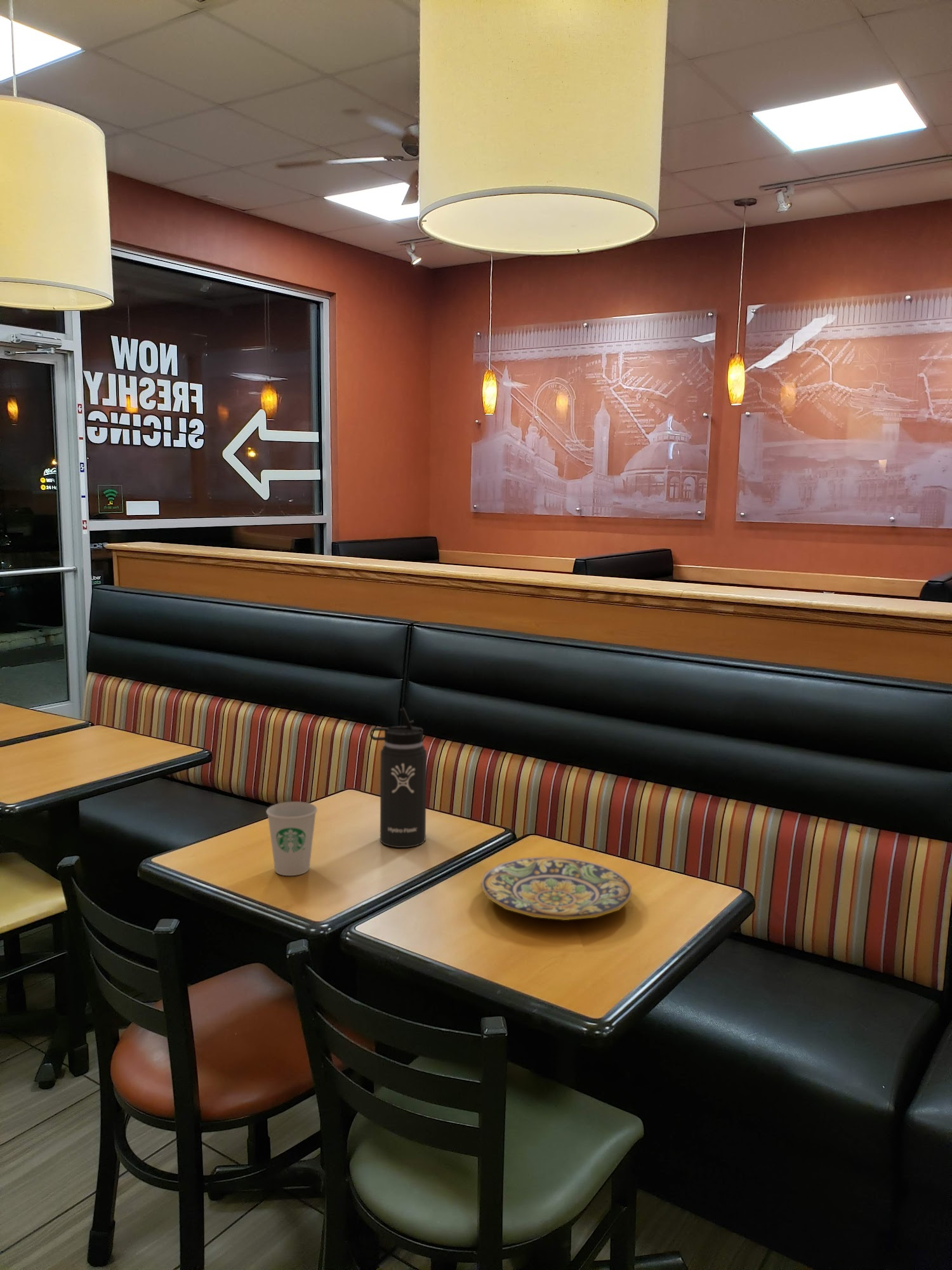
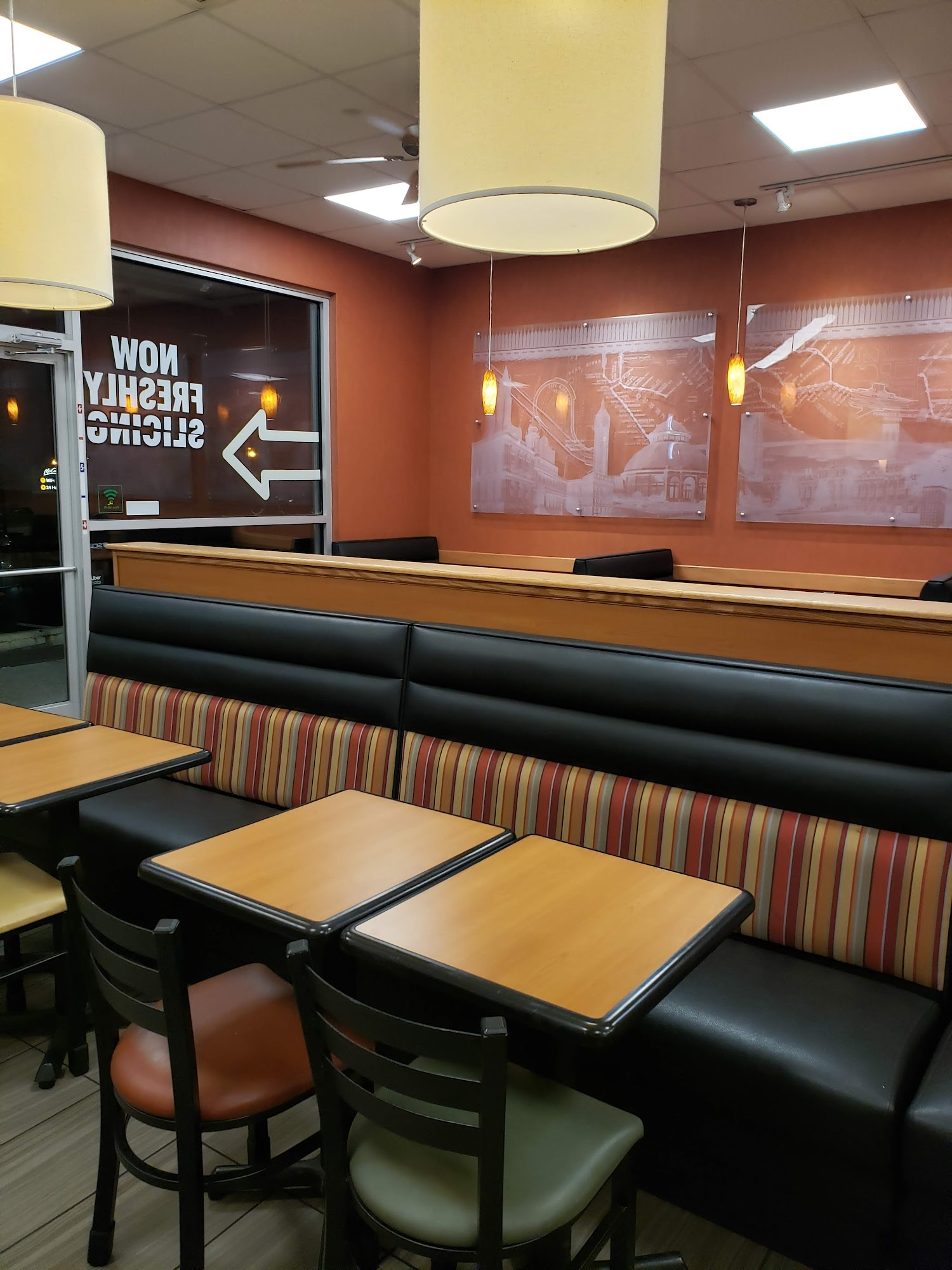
- paper cup [266,801,318,876]
- thermos bottle [369,707,427,848]
- plate [480,856,632,921]
